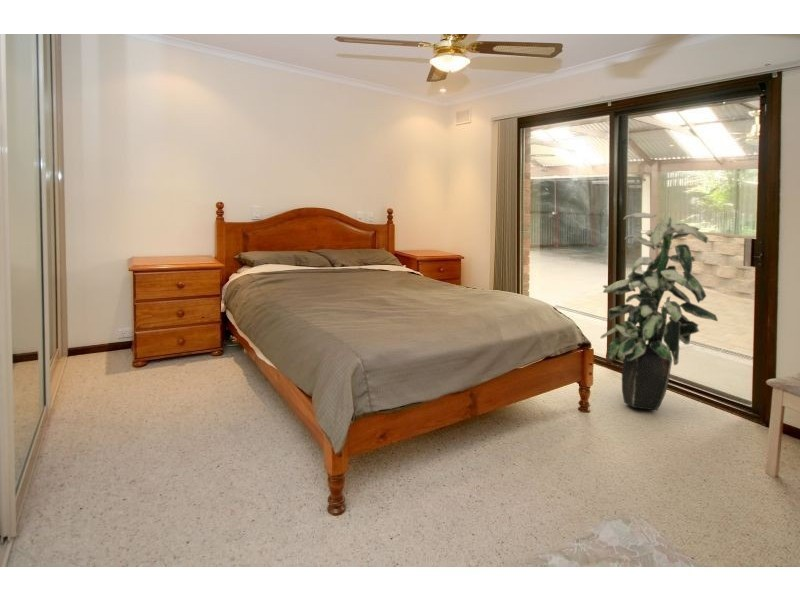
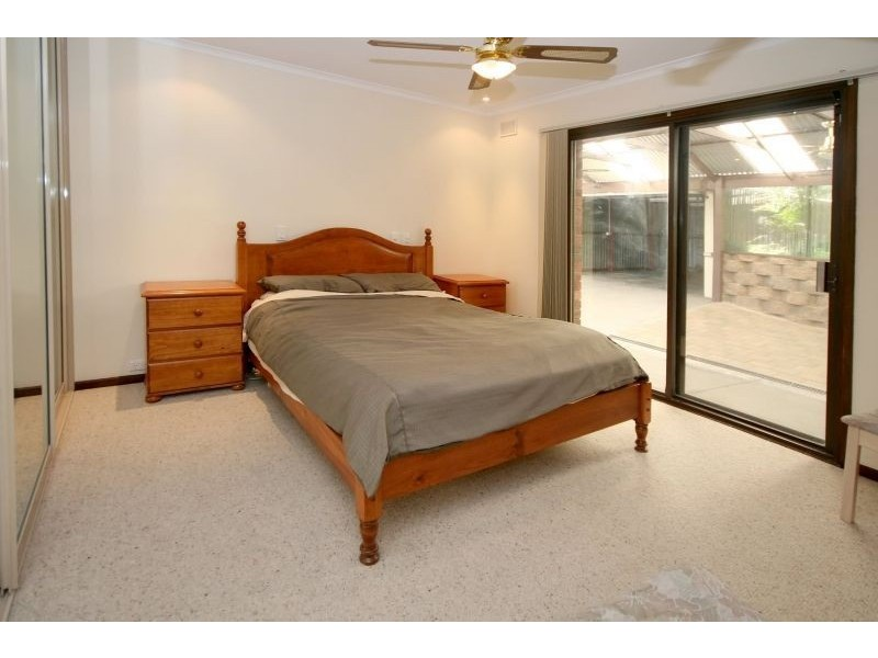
- indoor plant [600,212,719,412]
